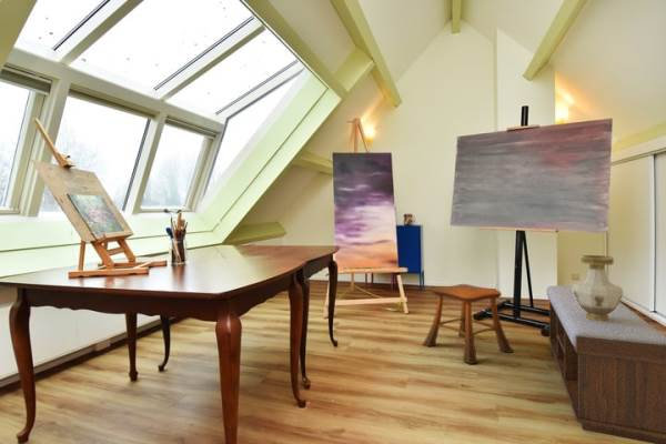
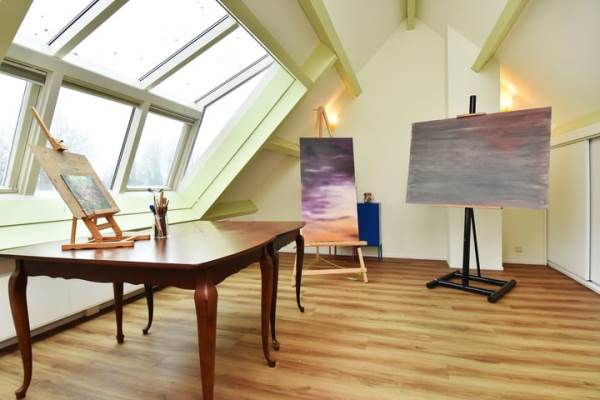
- stool [422,283,515,365]
- vase [572,254,625,322]
- bench [545,284,666,444]
